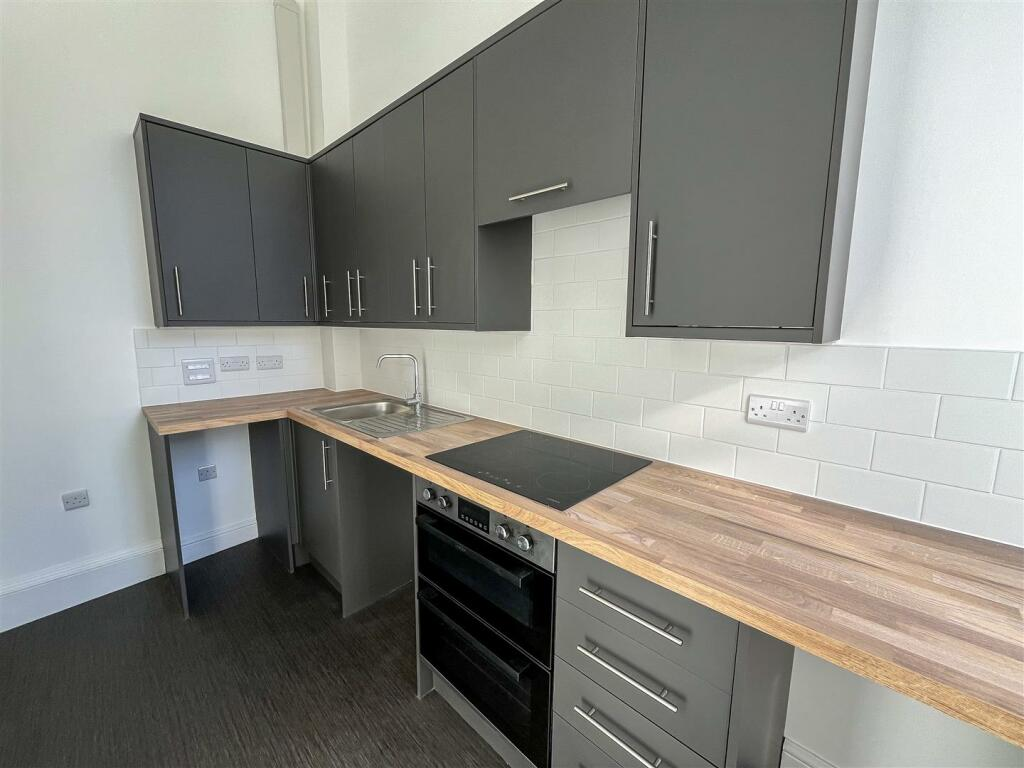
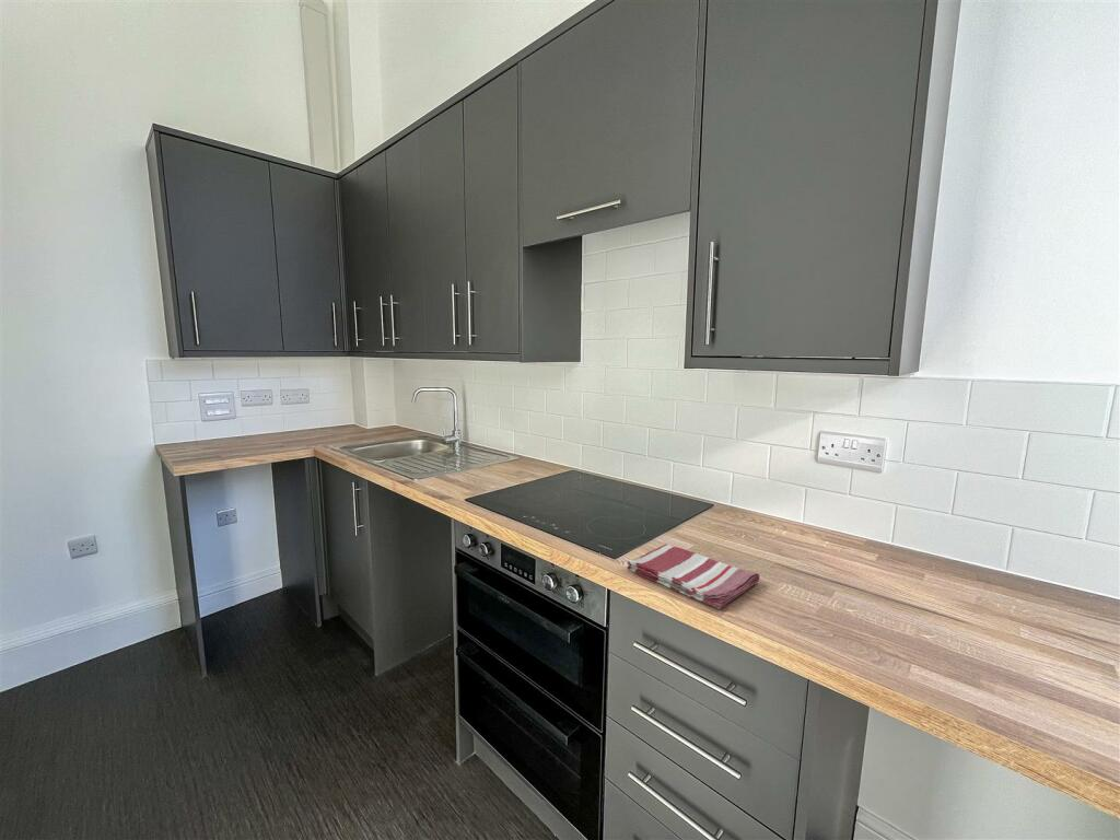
+ dish towel [626,544,760,610]
